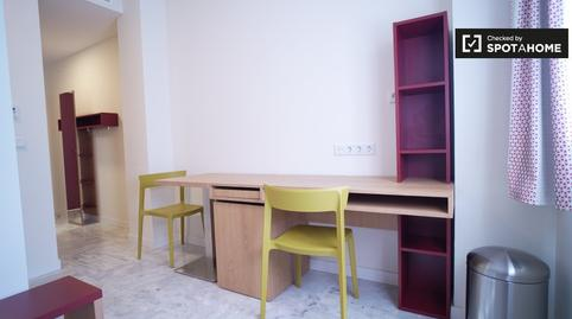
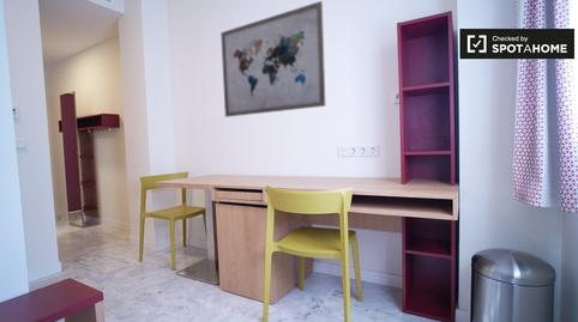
+ wall art [219,0,326,119]
